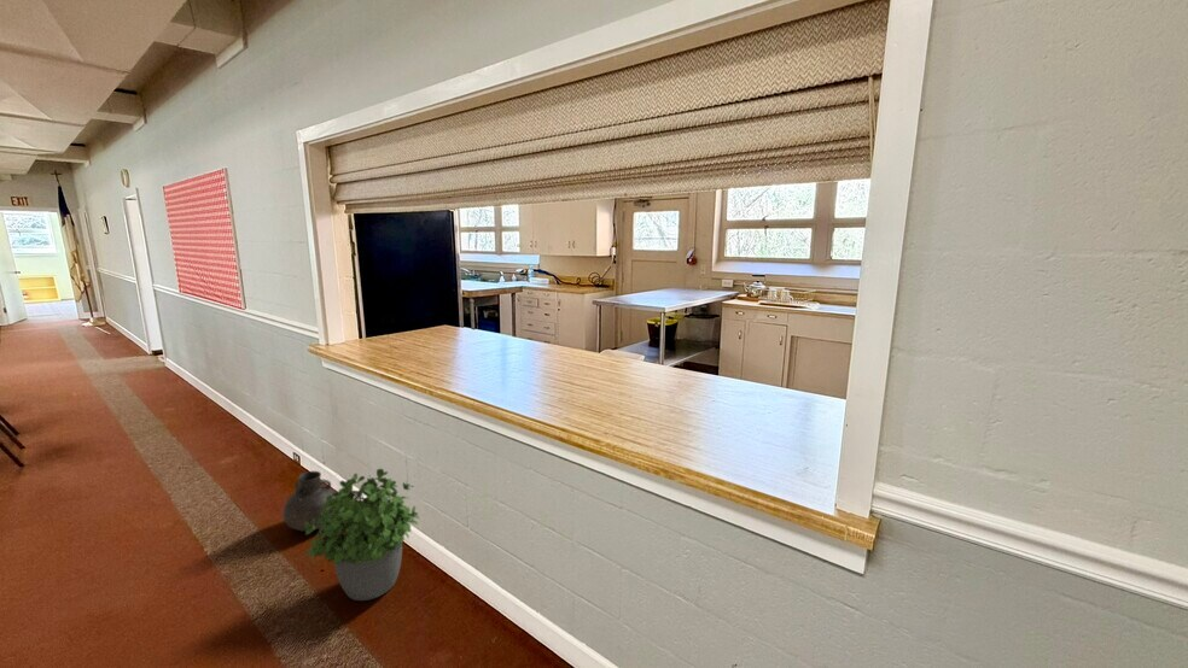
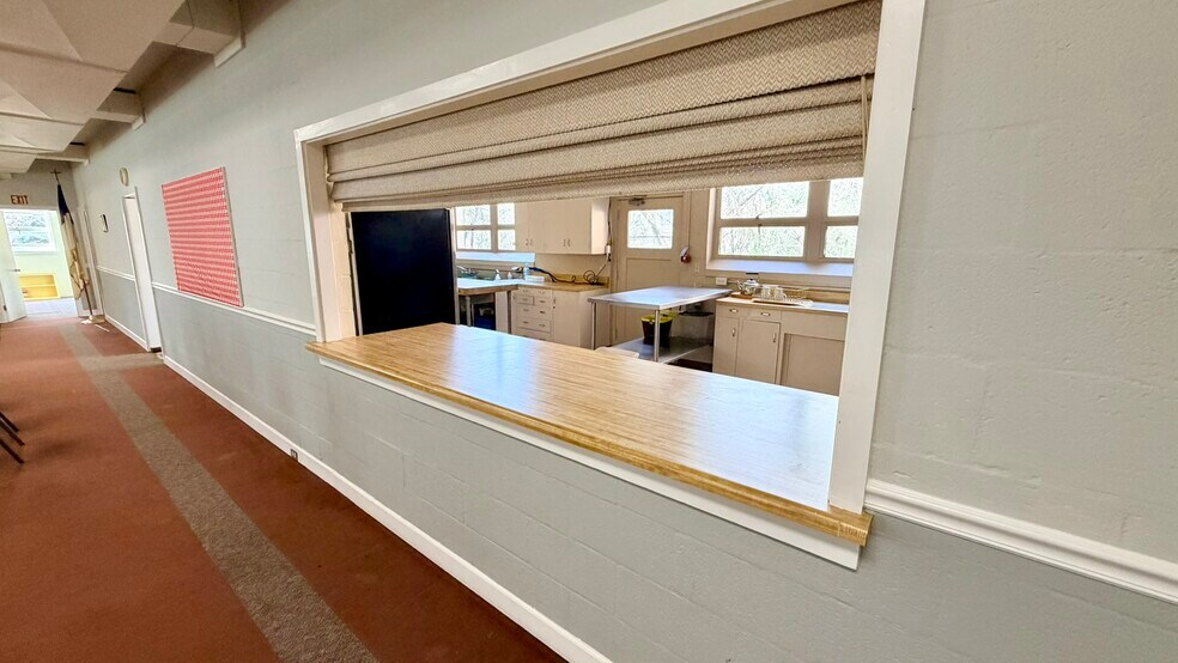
- vase [281,470,339,532]
- potted plant [304,468,421,602]
